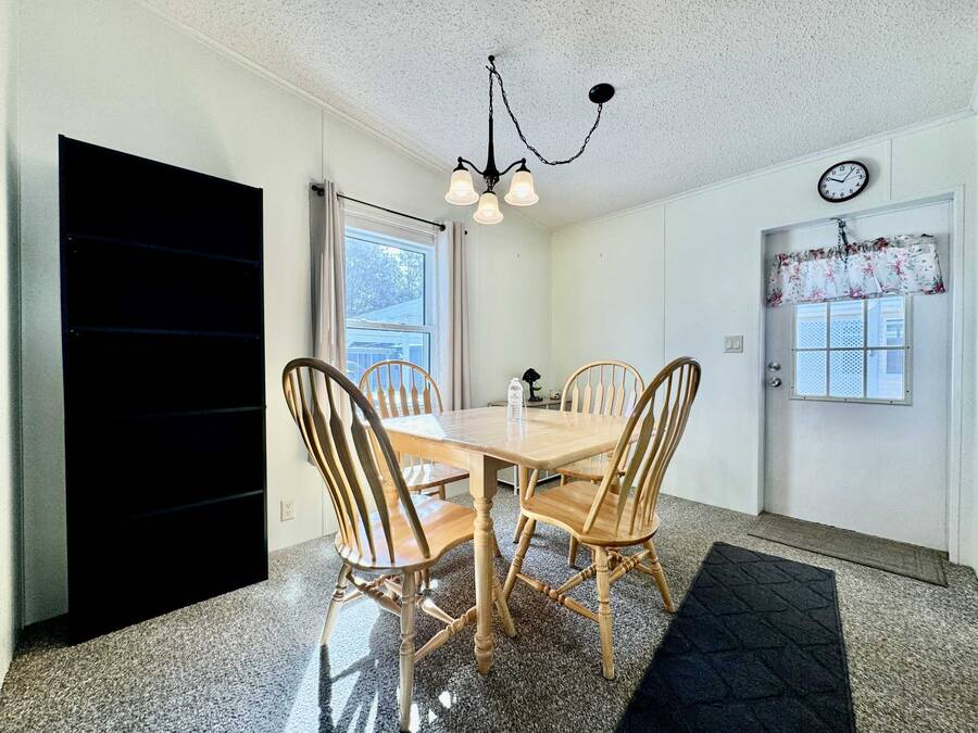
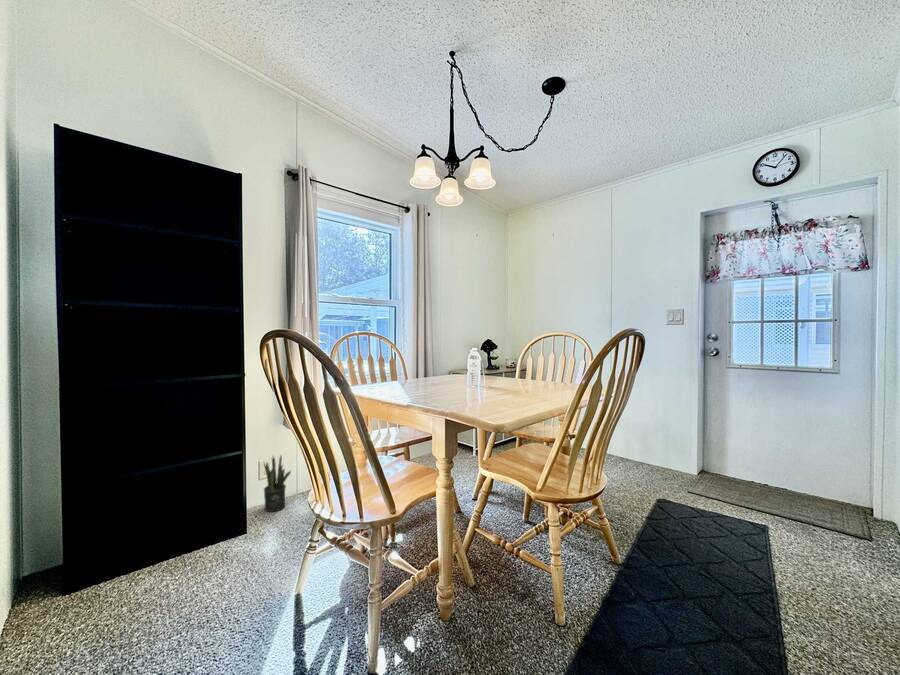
+ potted plant [262,454,292,513]
